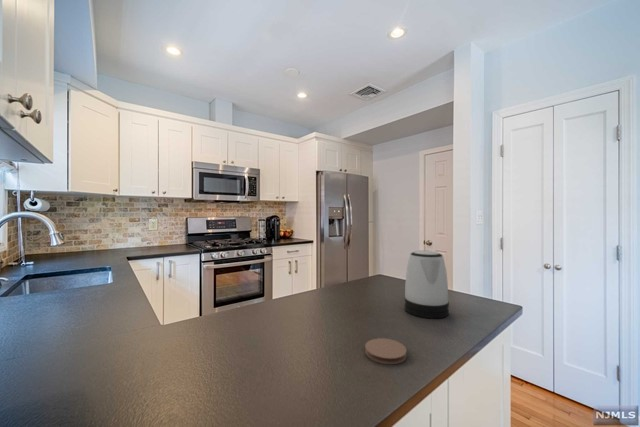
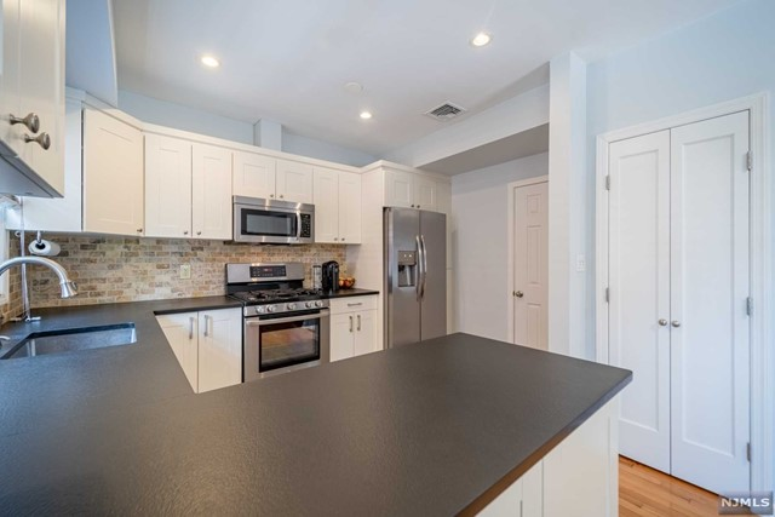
- kettle [404,249,450,319]
- coaster [364,337,408,365]
